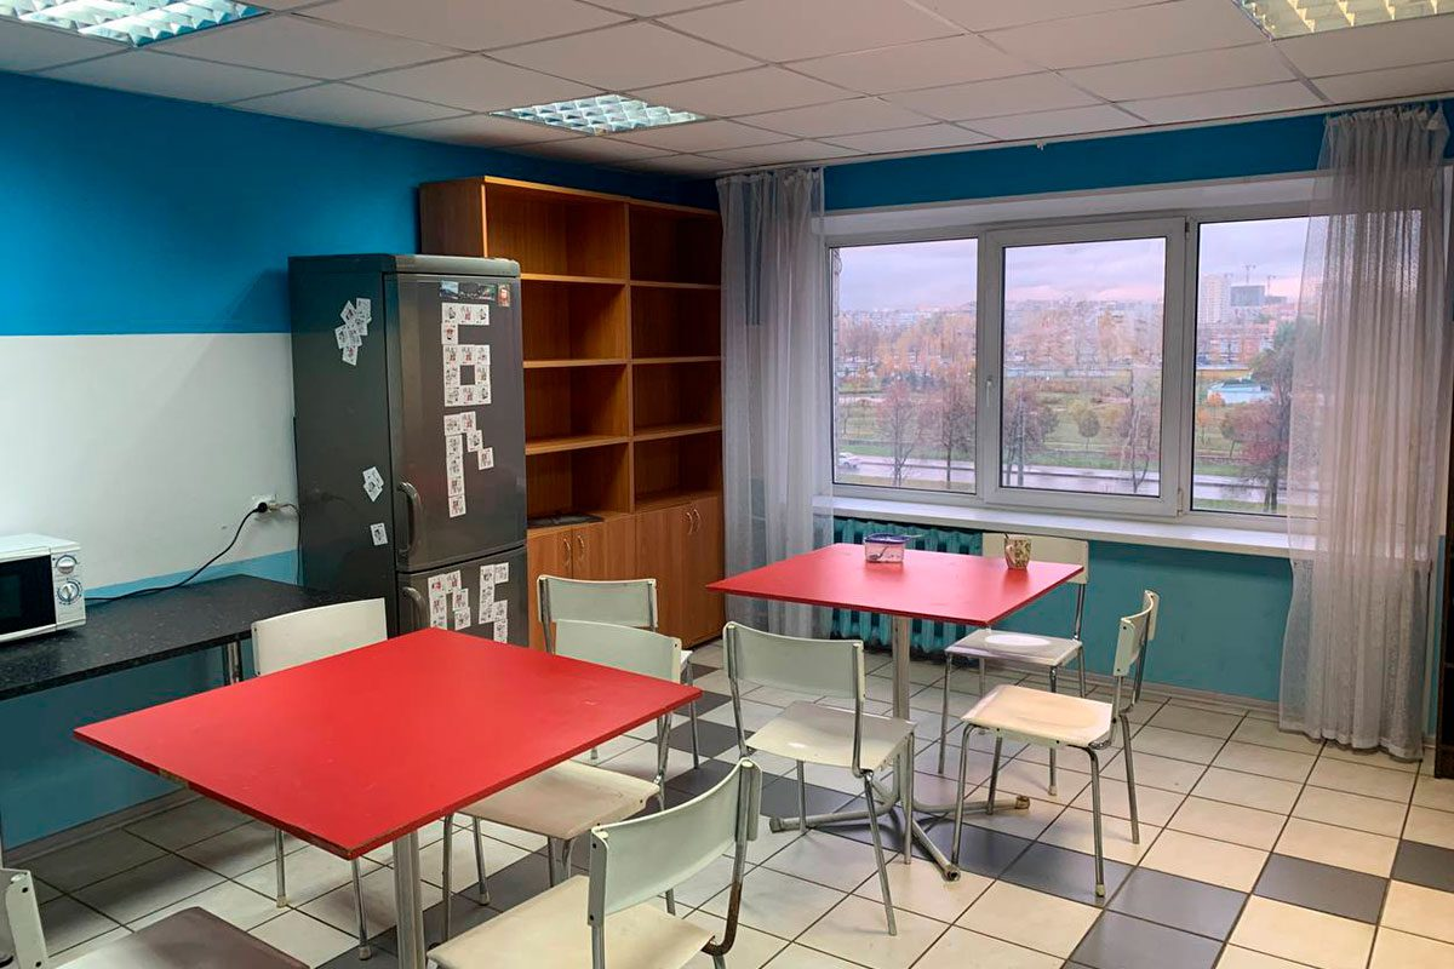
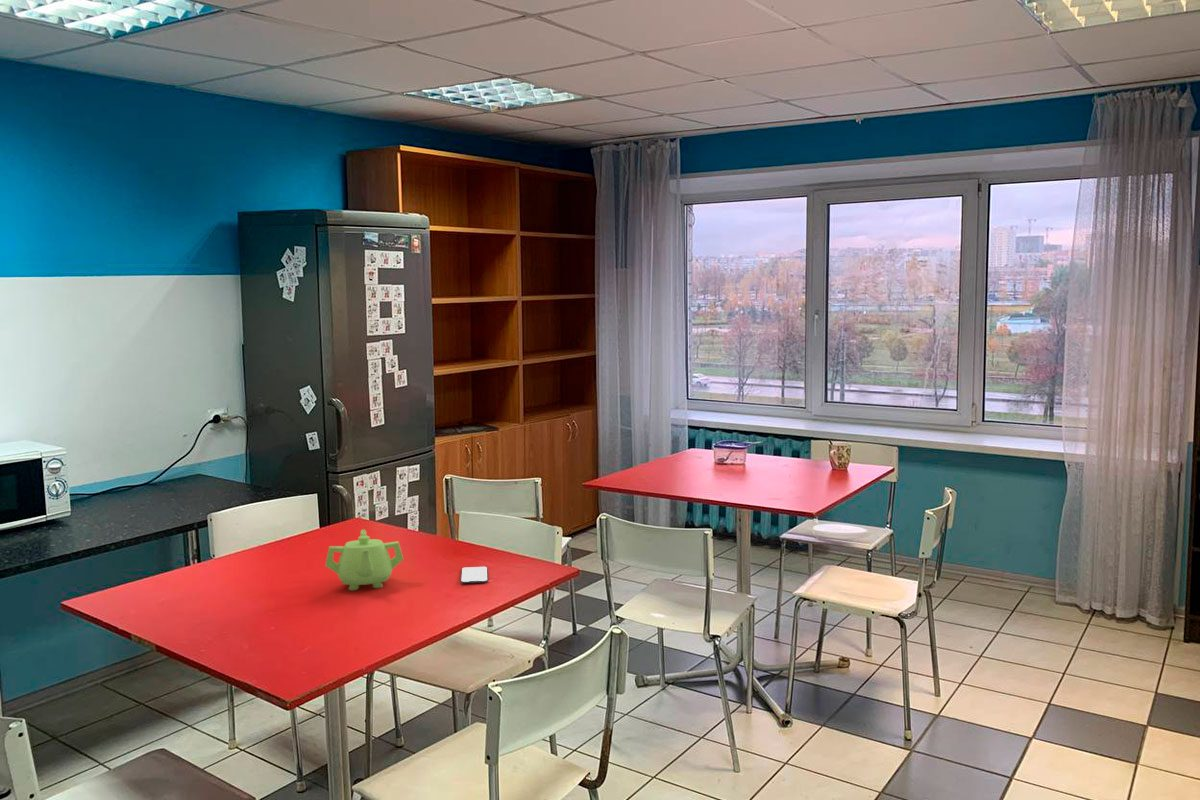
+ smartphone [460,566,489,584]
+ teapot [324,528,404,591]
